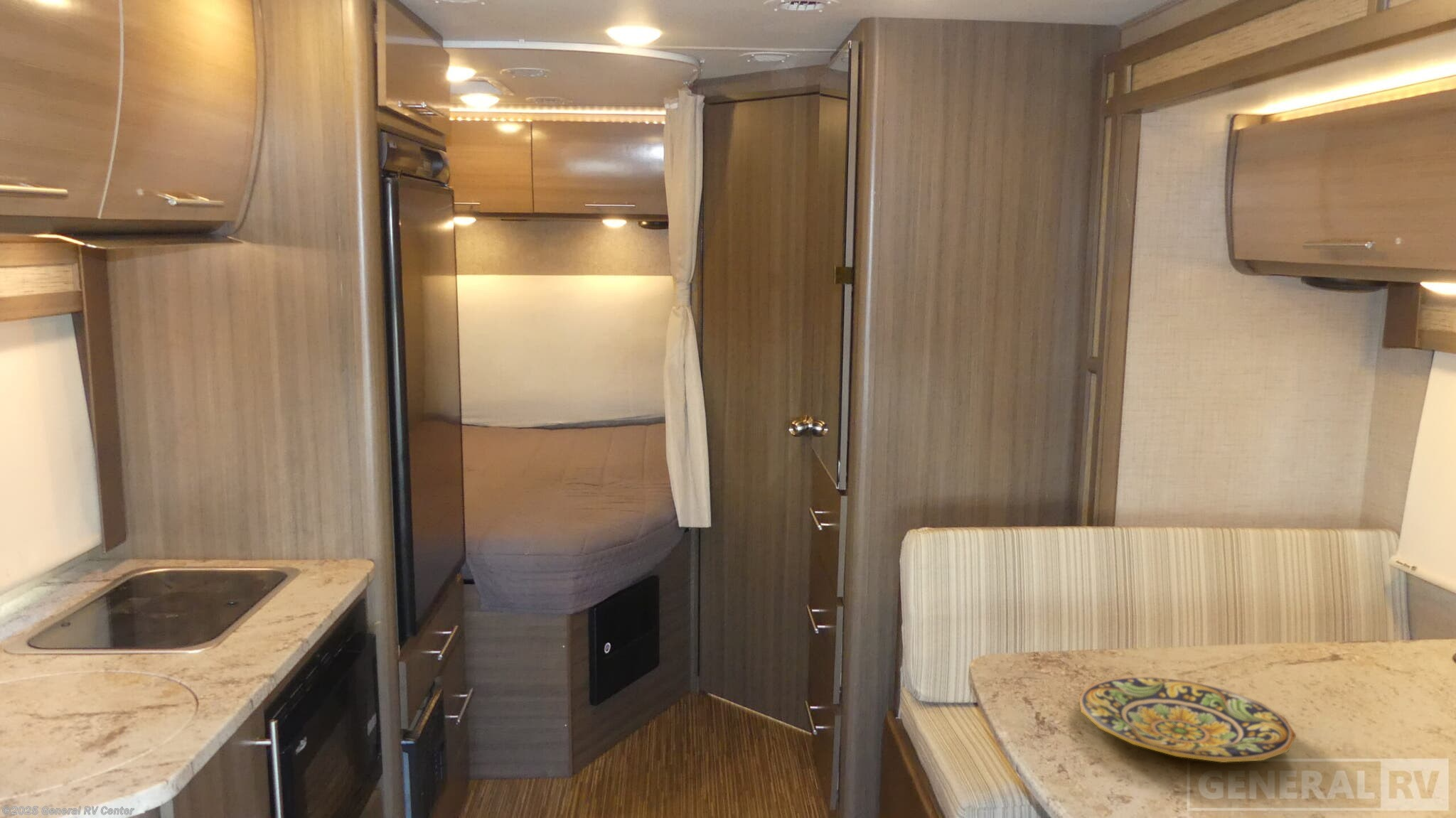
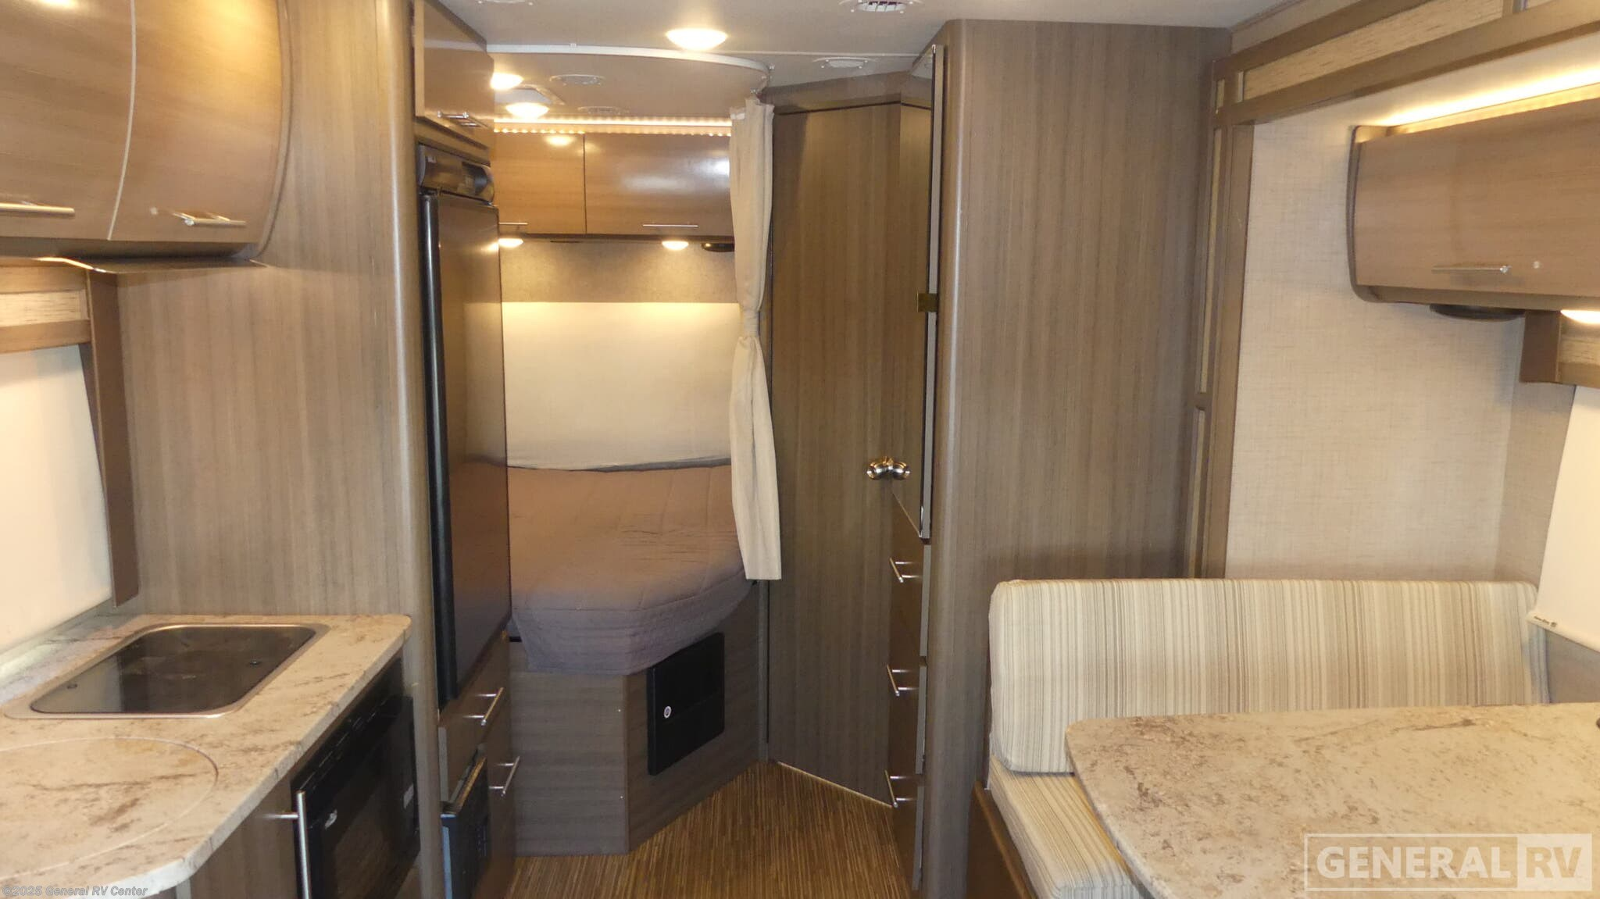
- plate [1078,676,1297,763]
